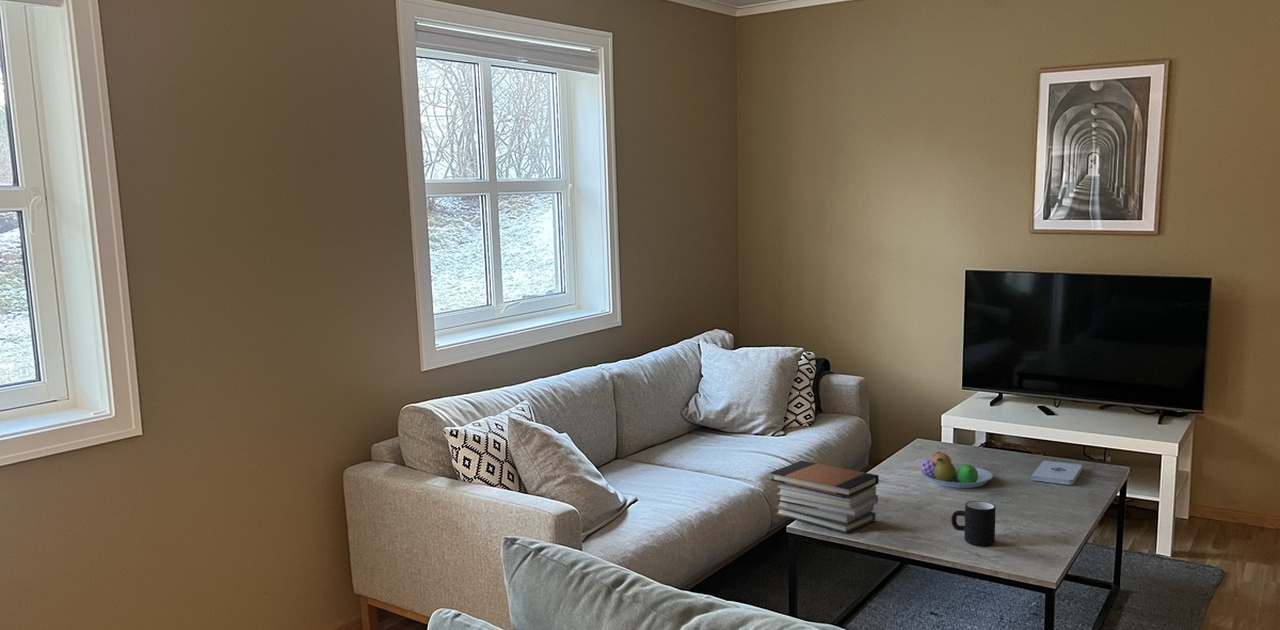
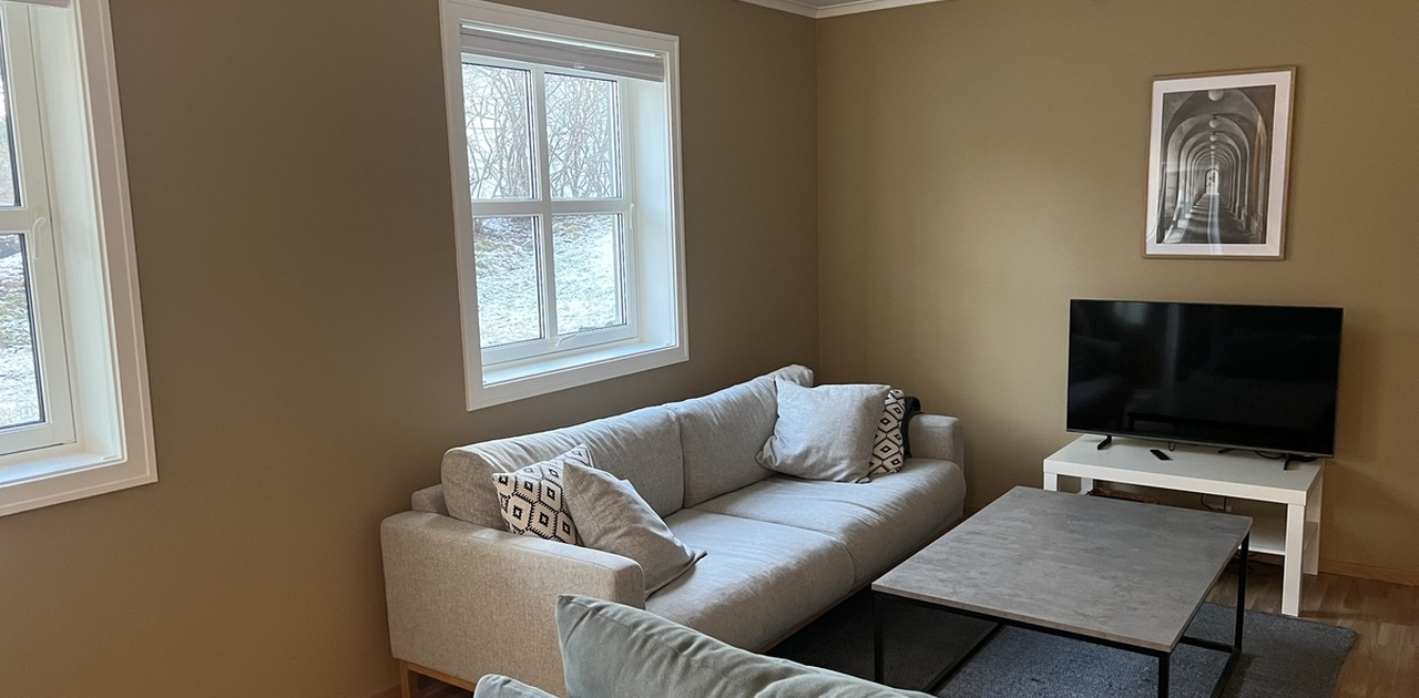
- mug [950,500,996,547]
- notepad [1031,460,1083,486]
- fruit bowl [920,451,994,489]
- book stack [770,460,880,534]
